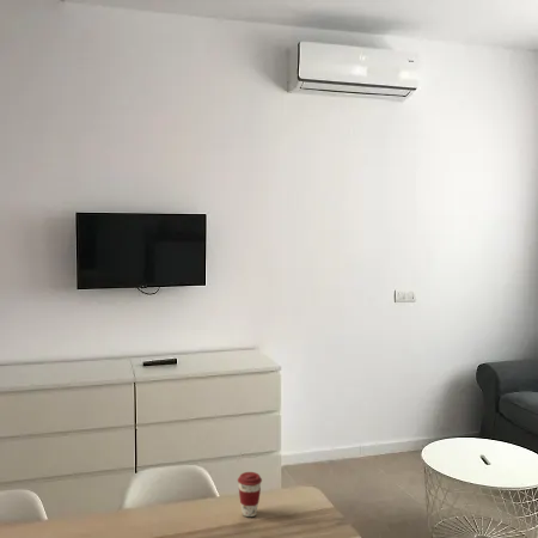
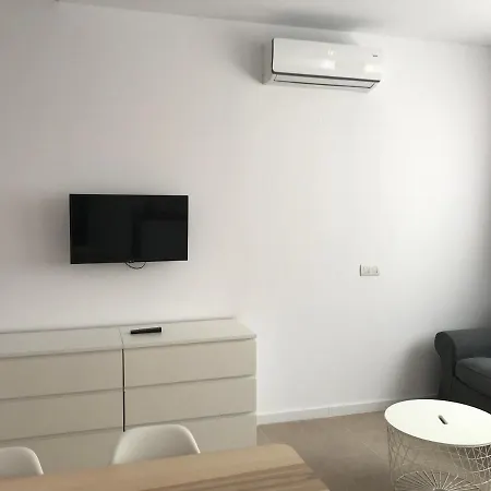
- coffee cup [237,471,263,518]
